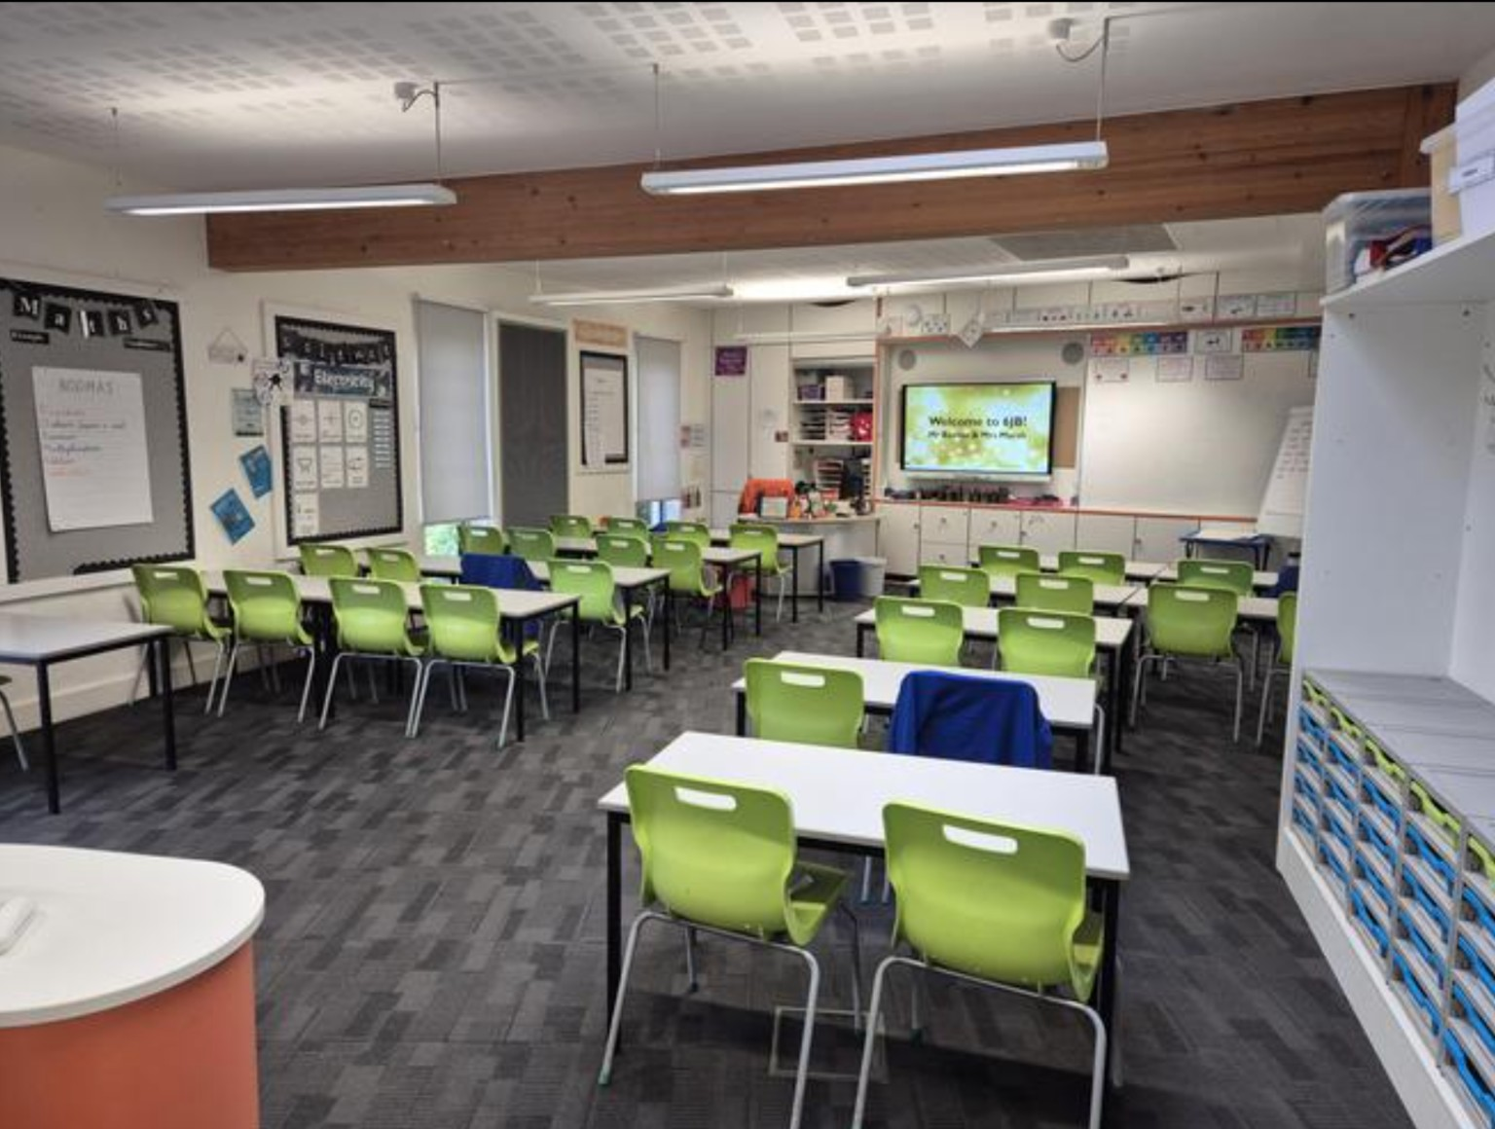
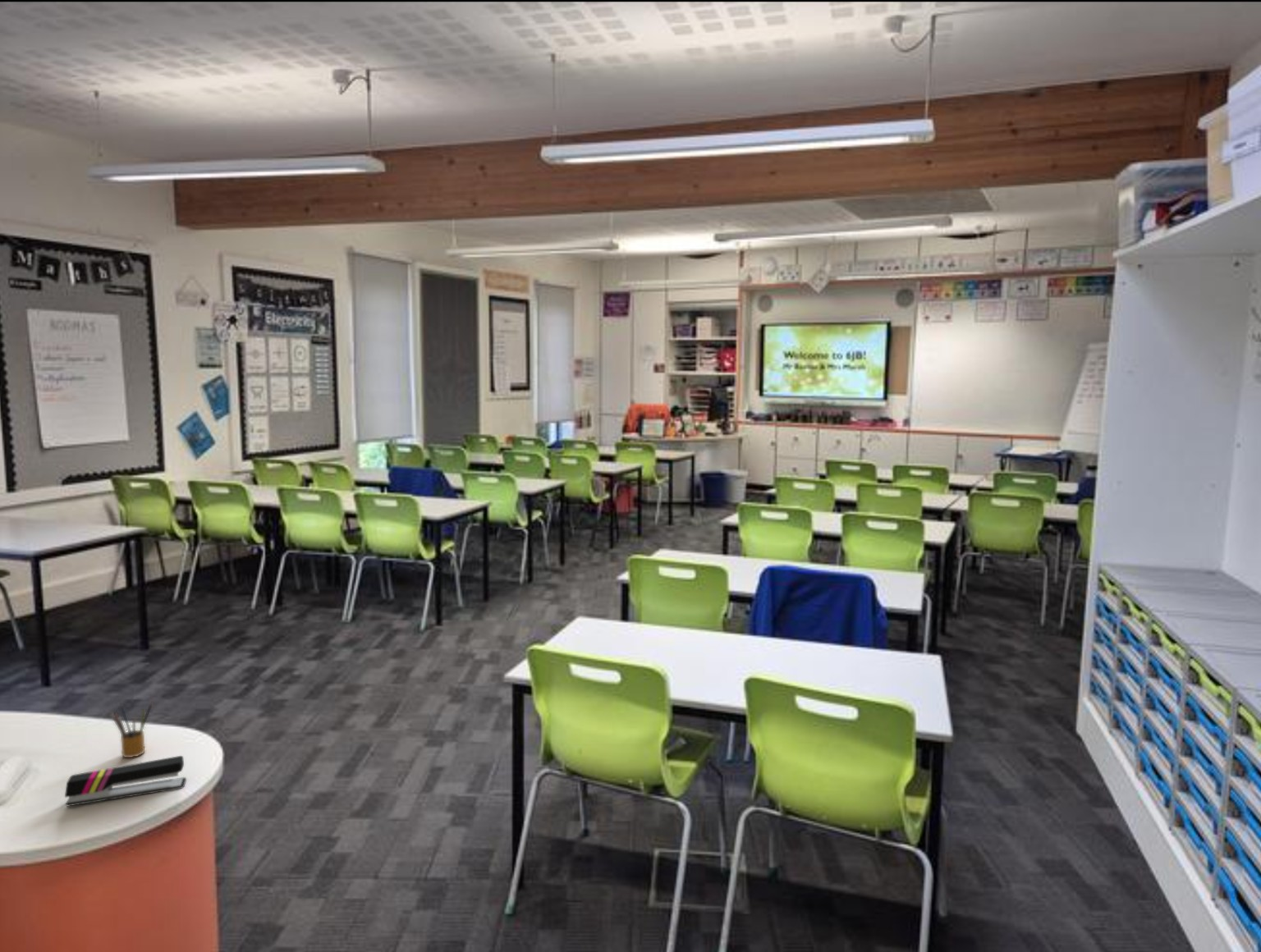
+ stapler [64,755,187,807]
+ pencil box [108,701,154,758]
